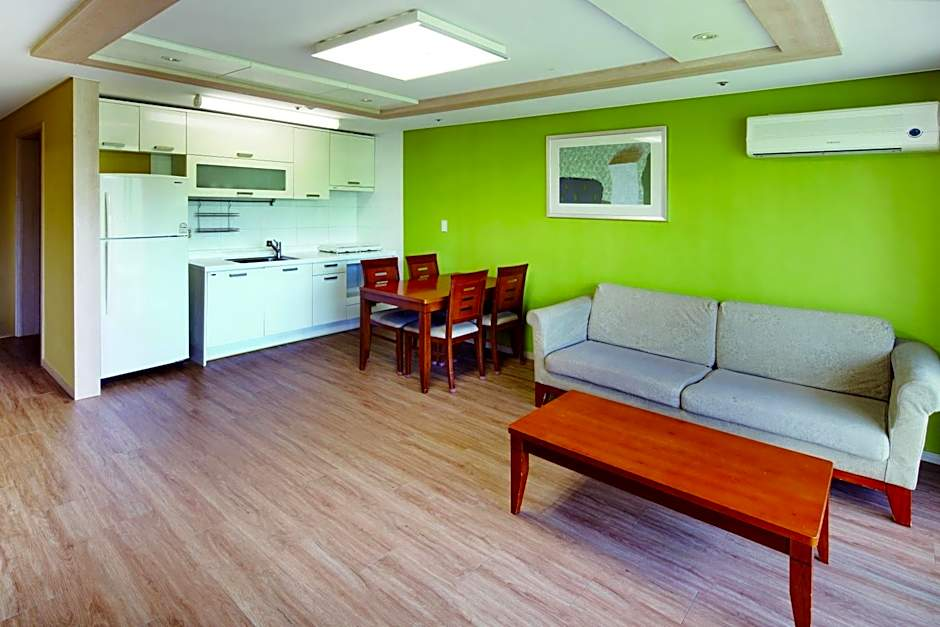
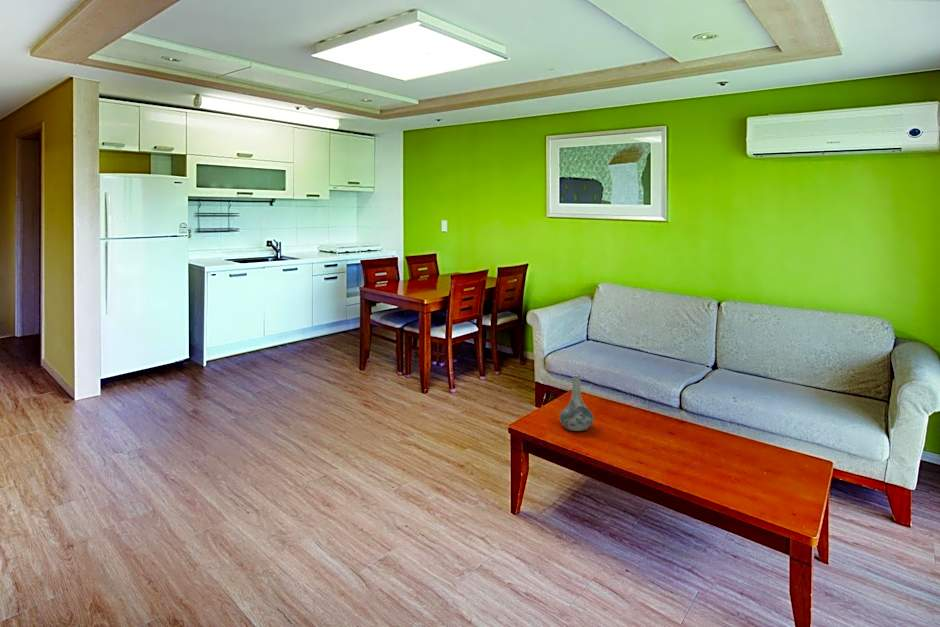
+ decorative vase [559,375,595,432]
